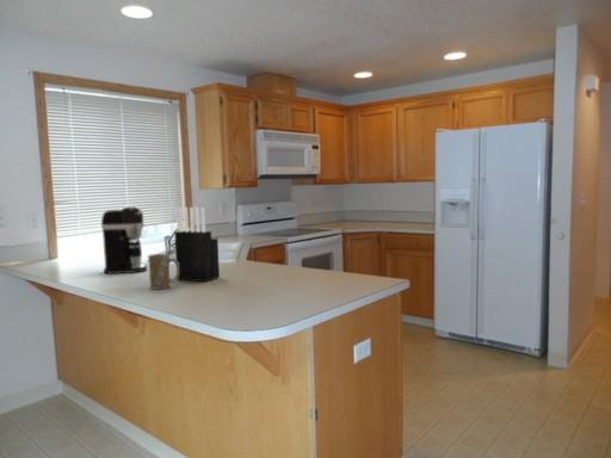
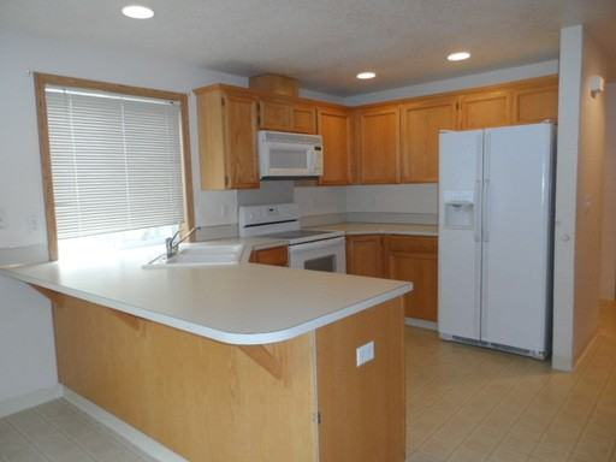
- coffee maker [100,205,148,274]
- knife block [173,206,221,283]
- mug [147,253,179,291]
